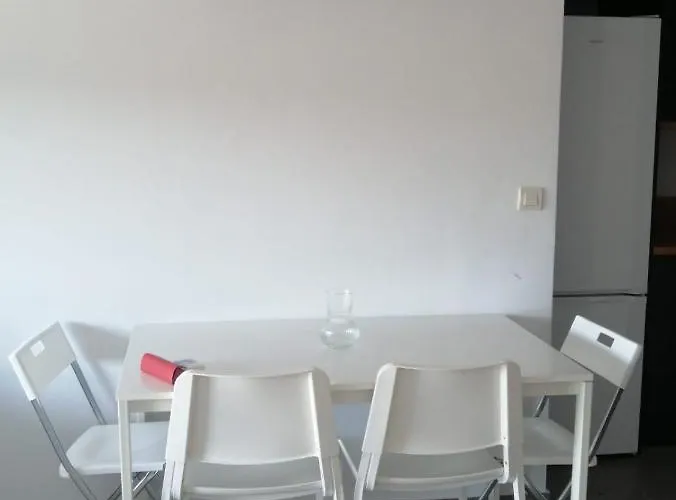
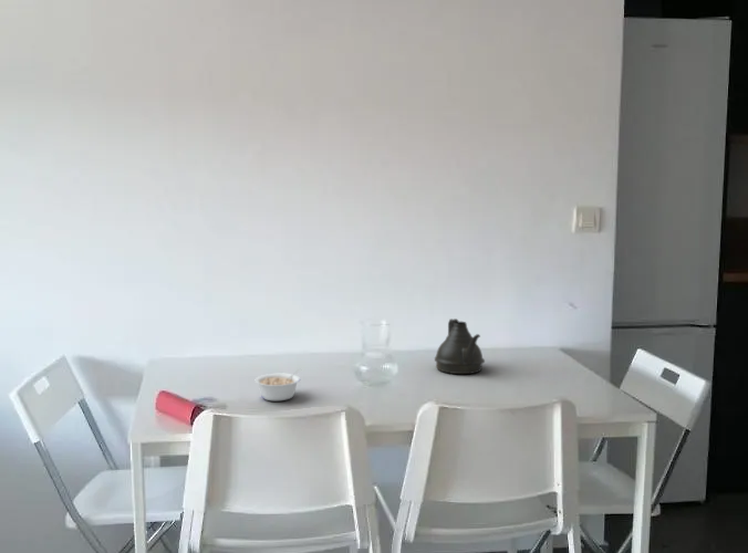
+ teapot [434,317,486,375]
+ legume [253,368,302,401]
